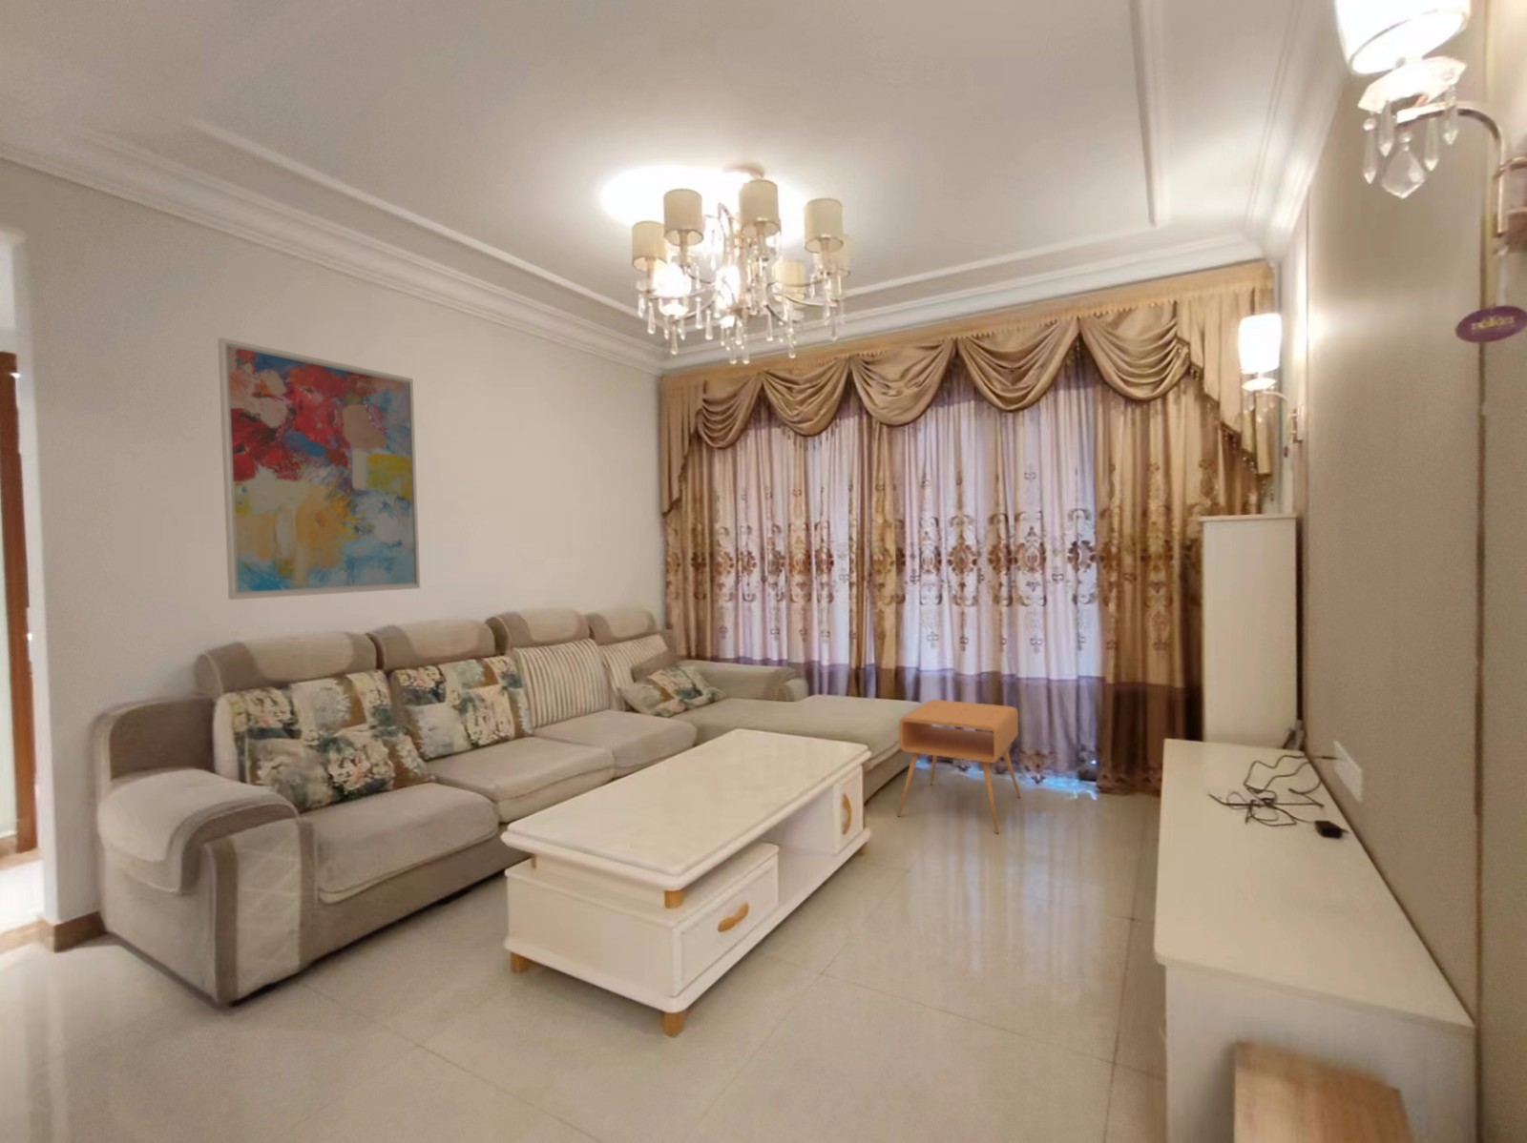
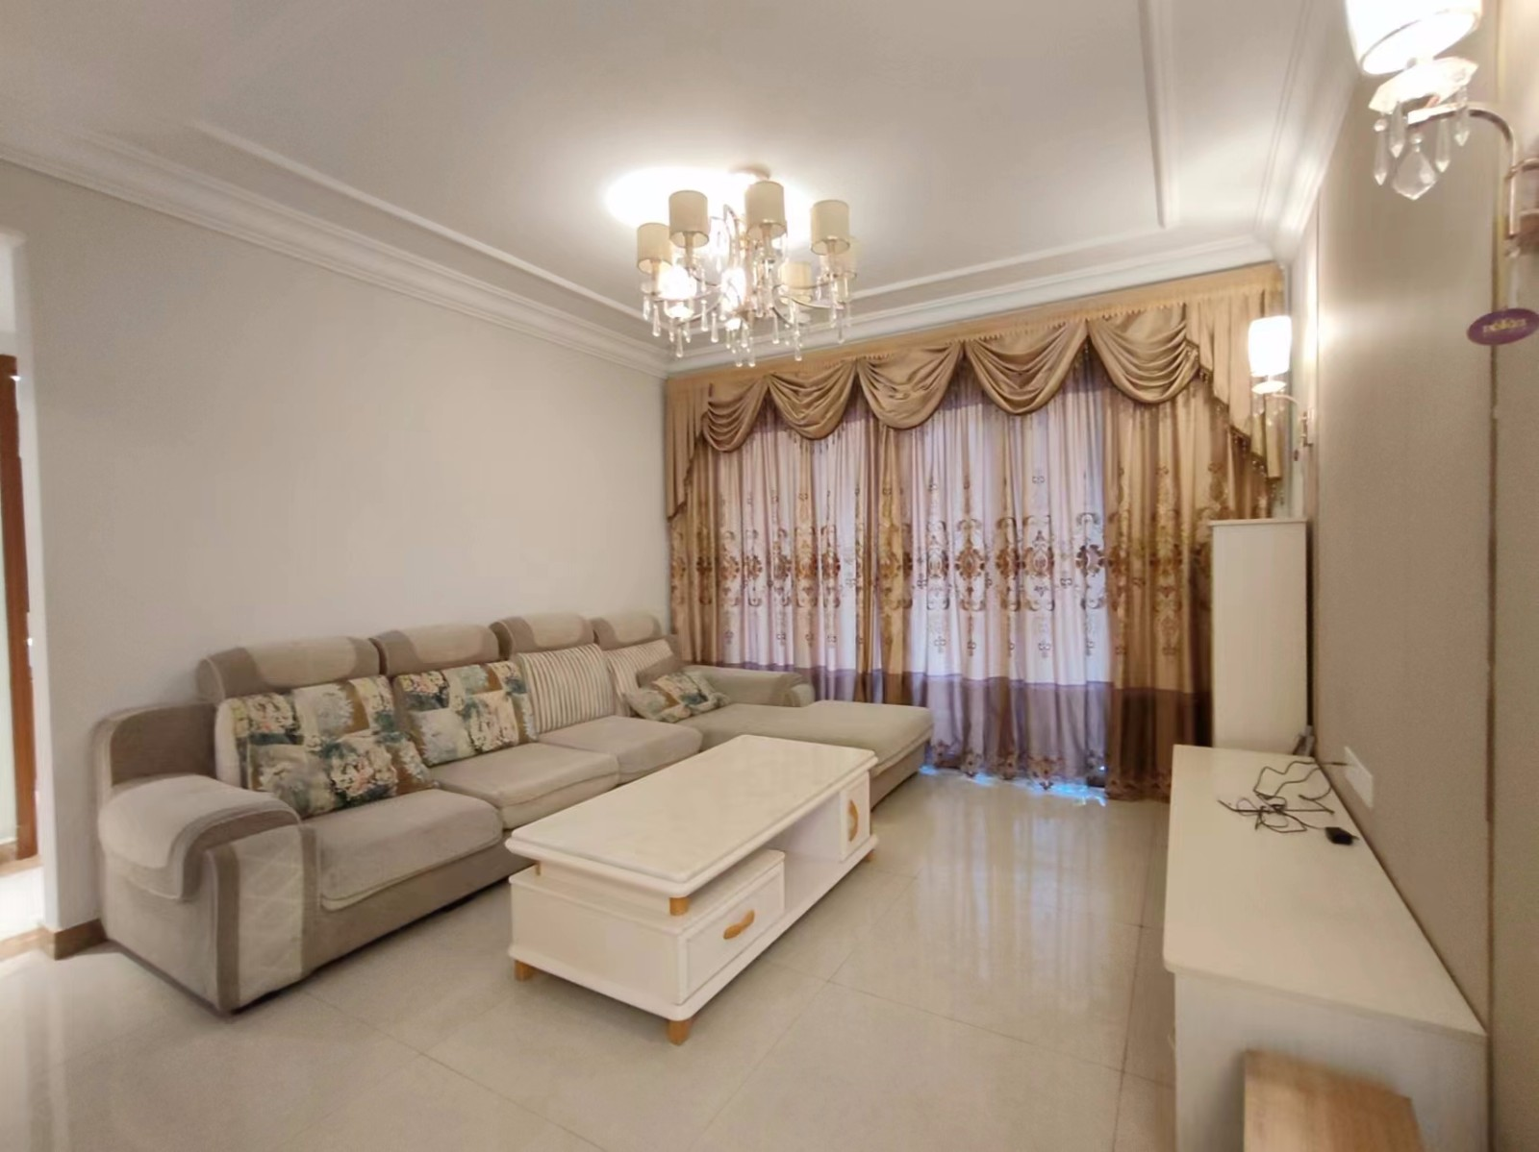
- side table [896,699,1022,836]
- wall art [216,336,420,600]
